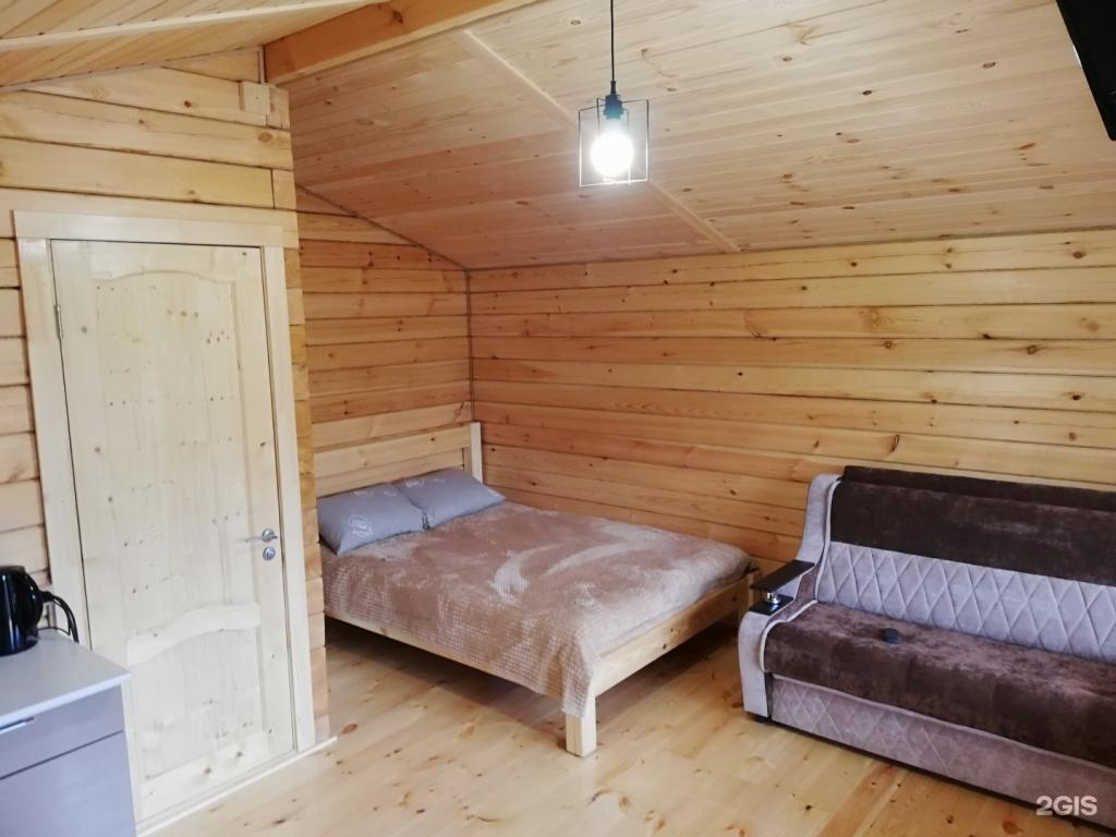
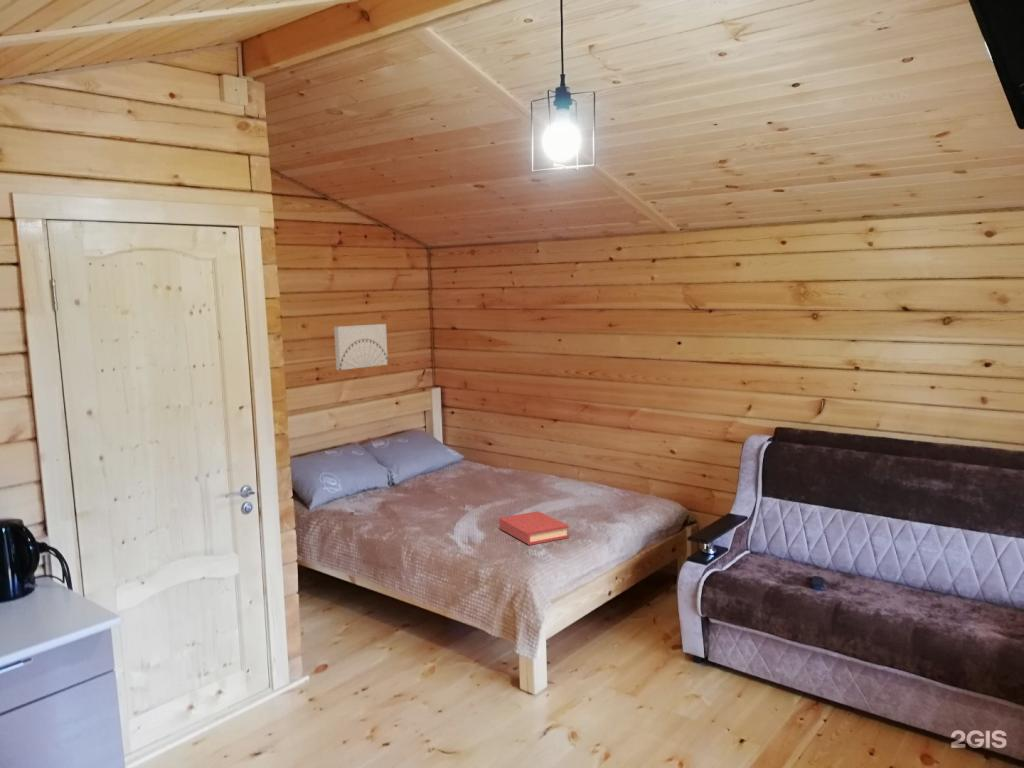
+ hardback book [498,510,570,546]
+ wall art [333,323,389,371]
